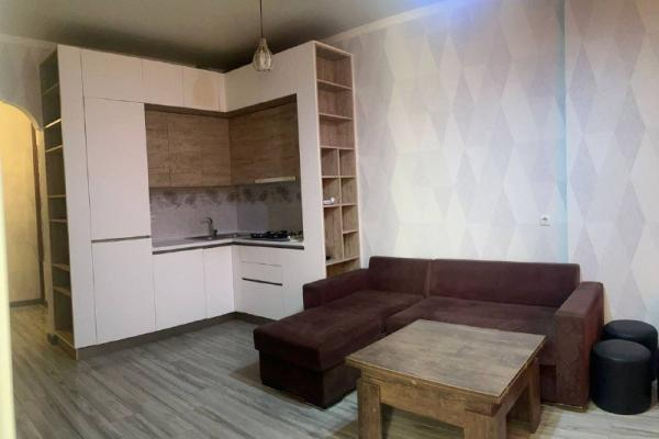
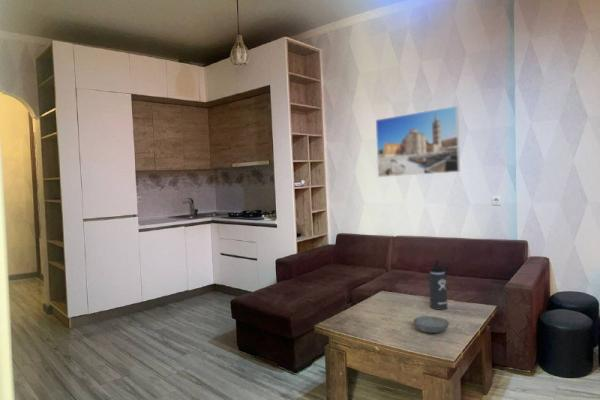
+ bowl [413,315,450,334]
+ thermos bottle [428,259,450,311]
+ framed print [375,105,461,178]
